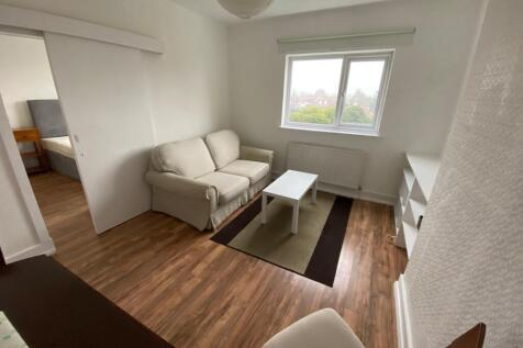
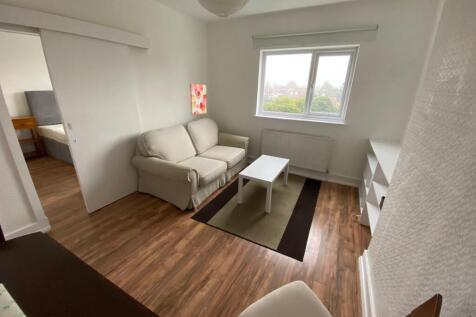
+ wall art [189,83,207,116]
